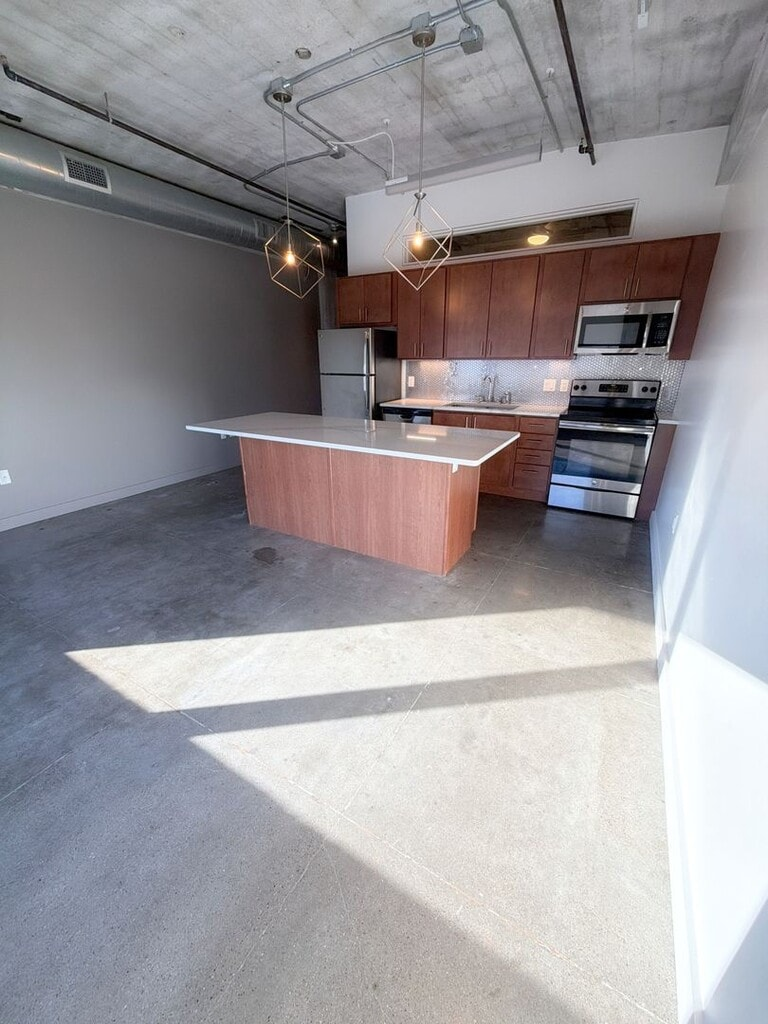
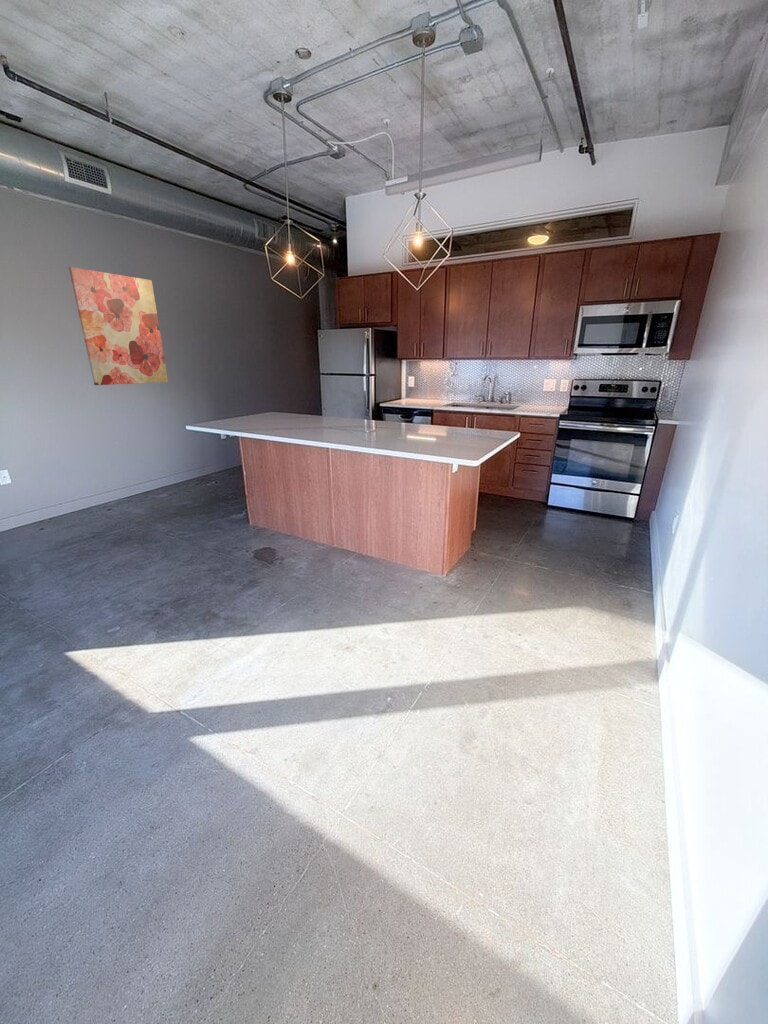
+ wall art [68,266,169,386]
